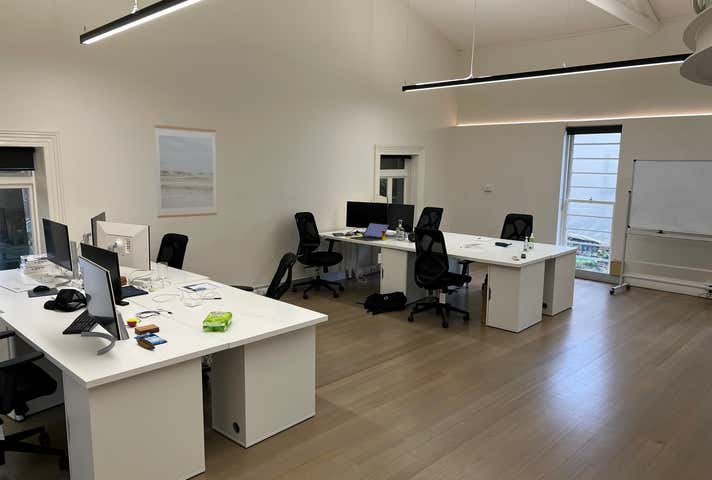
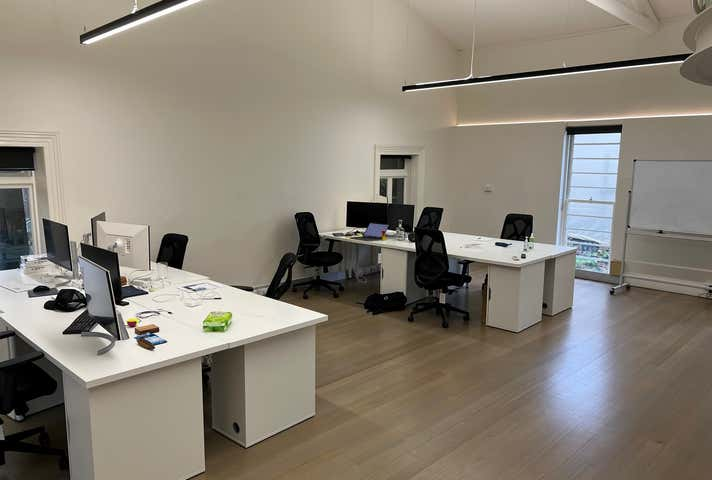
- wall art [154,124,218,219]
